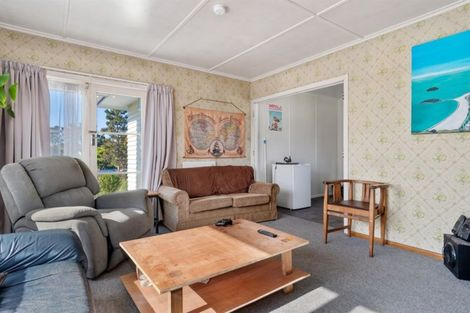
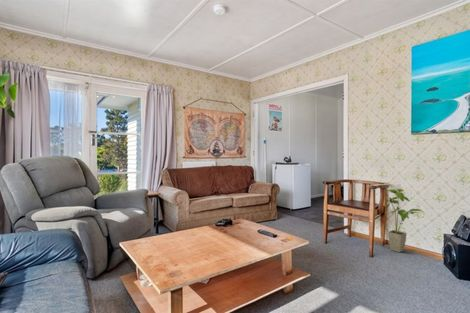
+ house plant [383,188,426,253]
